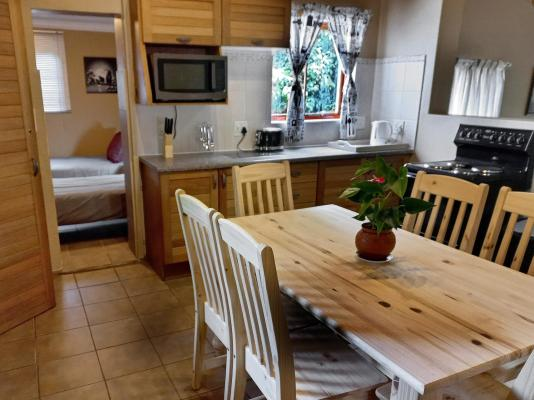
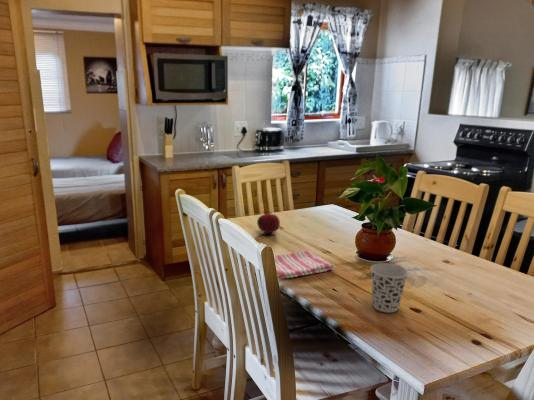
+ dish towel [273,250,335,280]
+ fruit [256,210,281,234]
+ cup [370,262,409,314]
